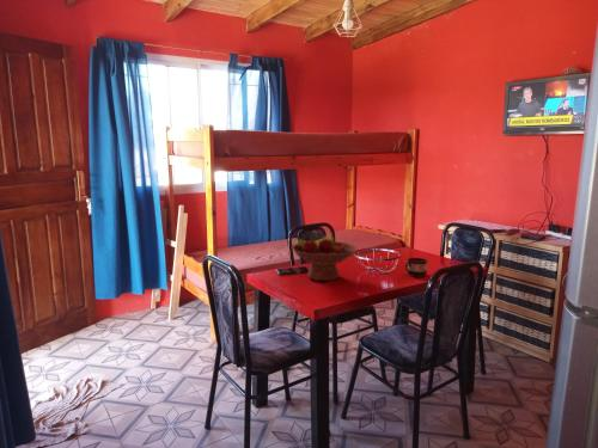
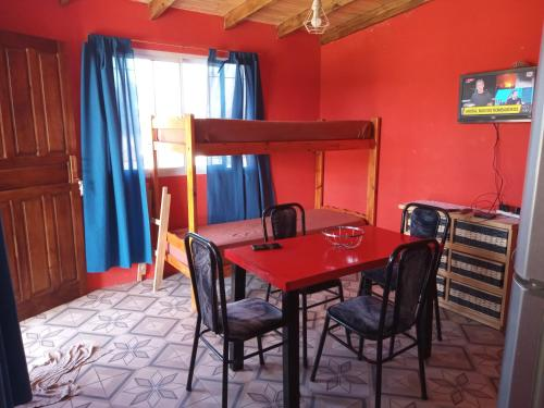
- cup [404,257,428,278]
- fruit bowl [291,234,358,282]
